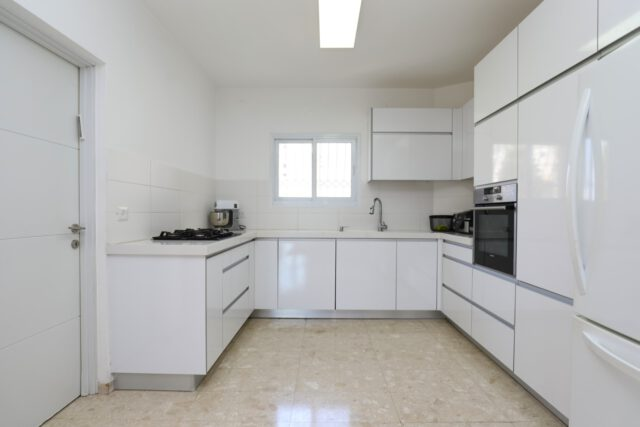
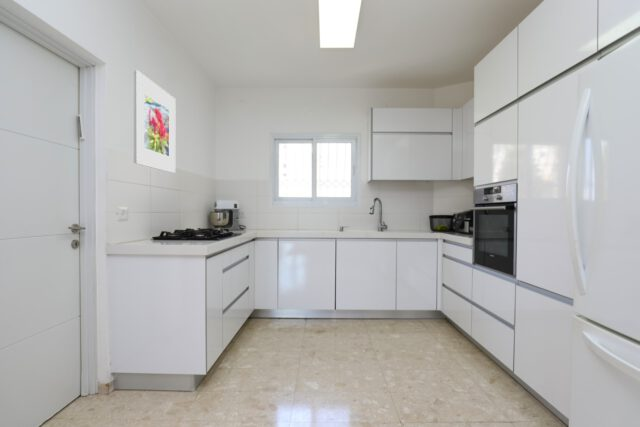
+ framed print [133,69,176,174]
